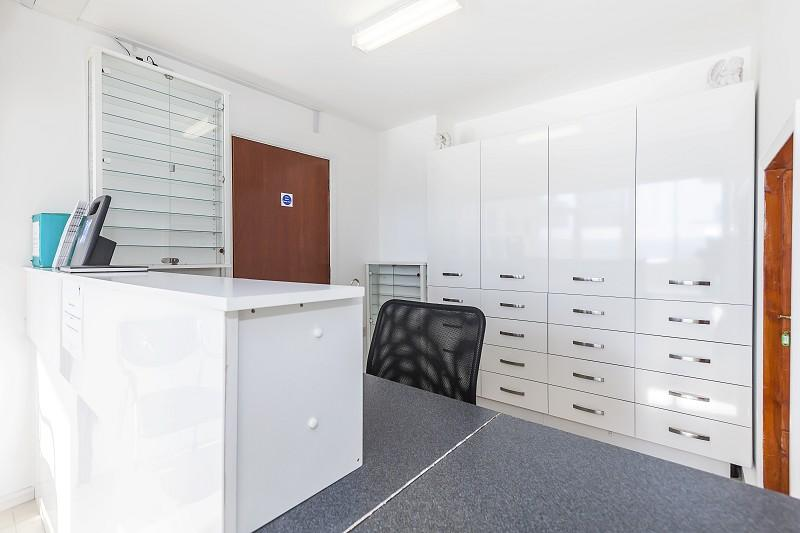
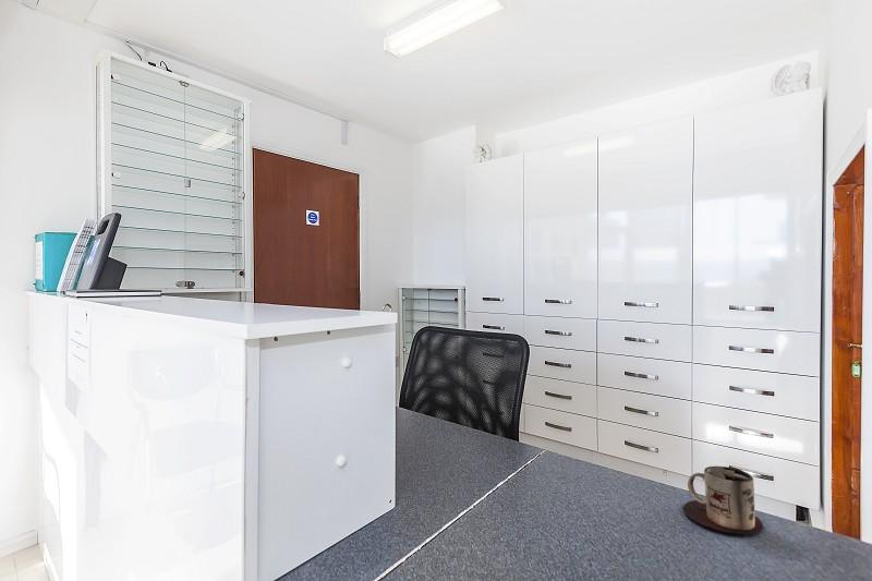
+ mug [681,465,764,535]
